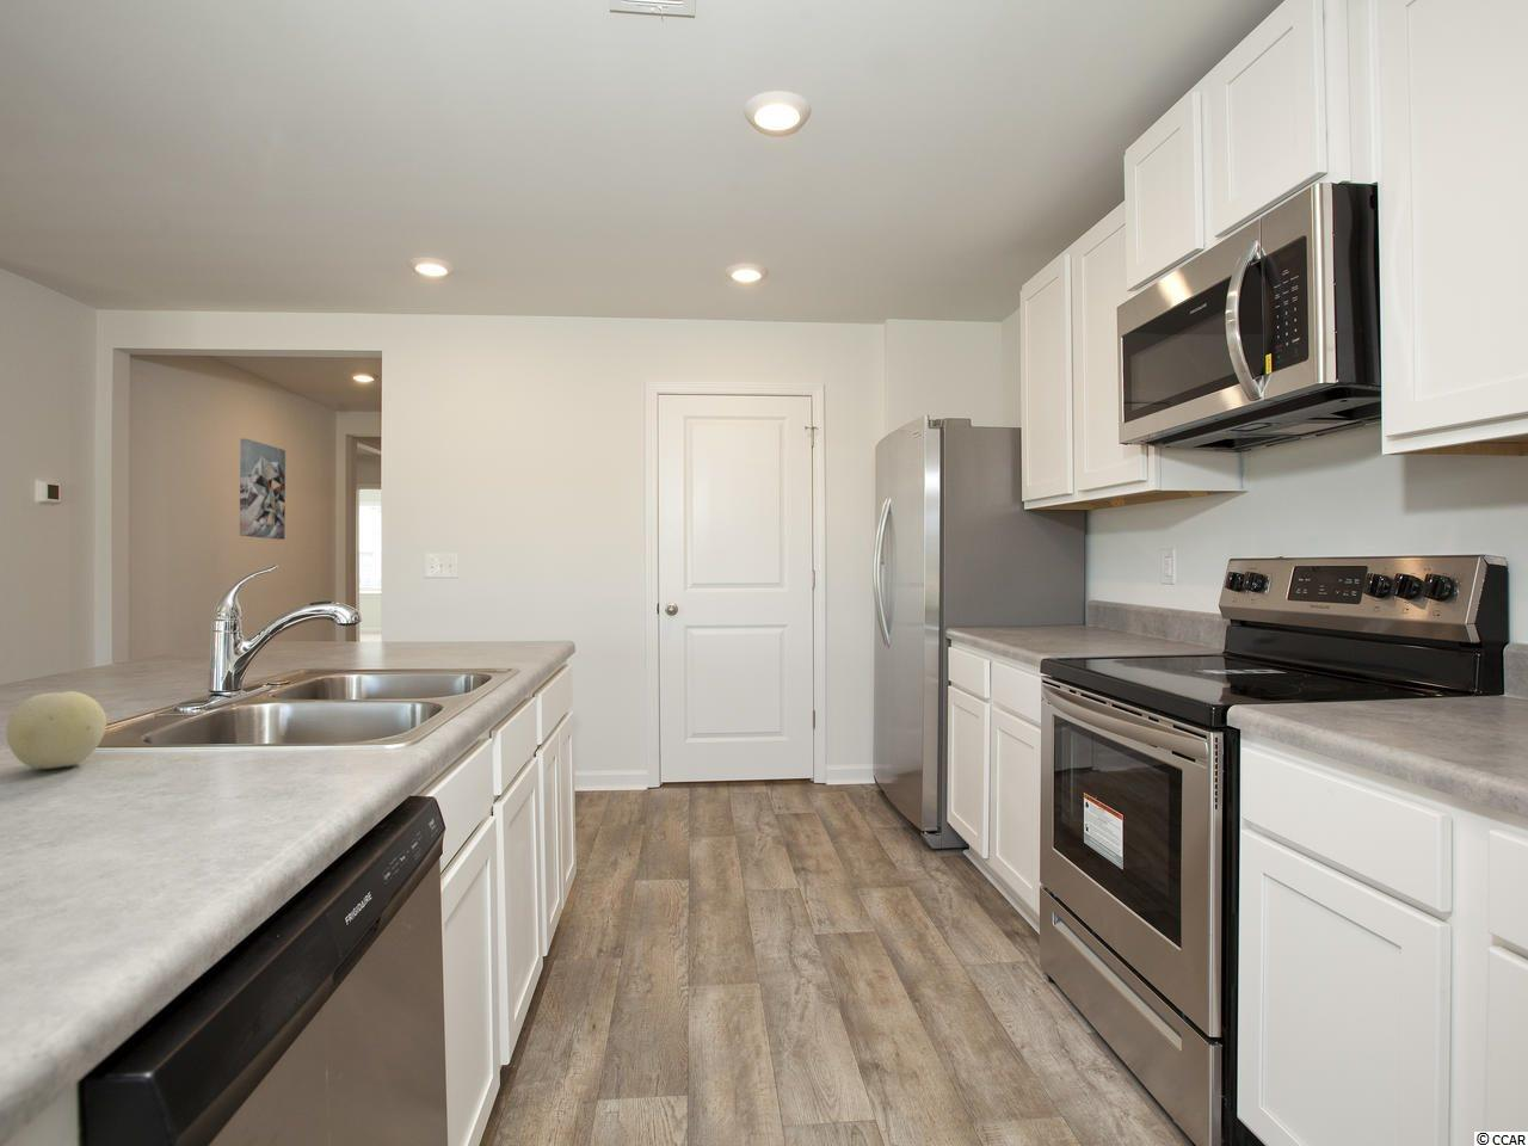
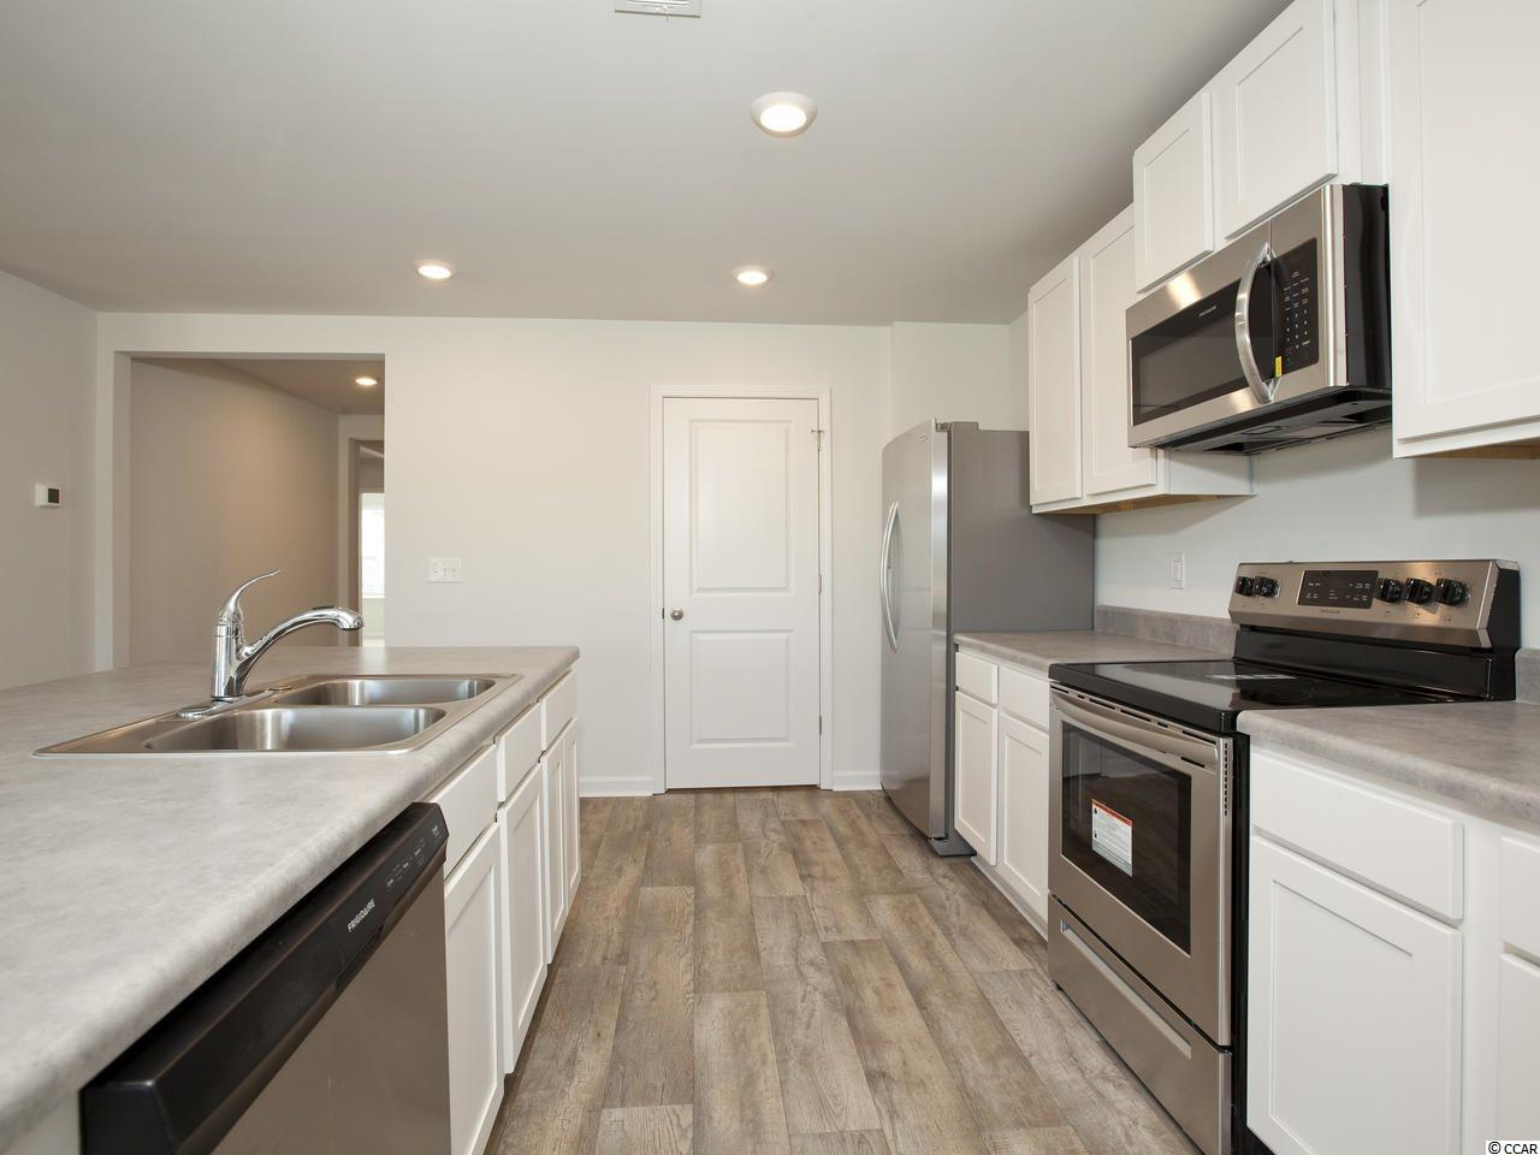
- wall art [238,438,286,540]
- fruit [5,690,107,770]
